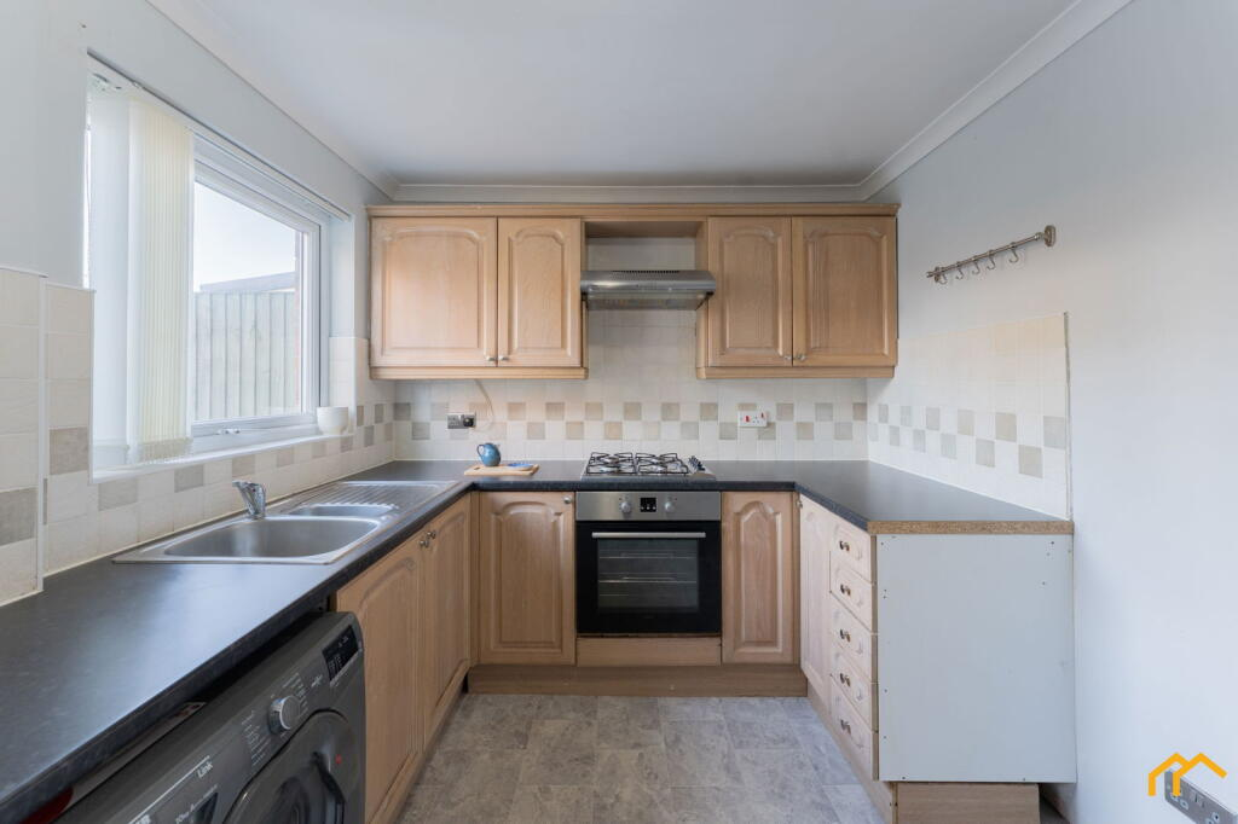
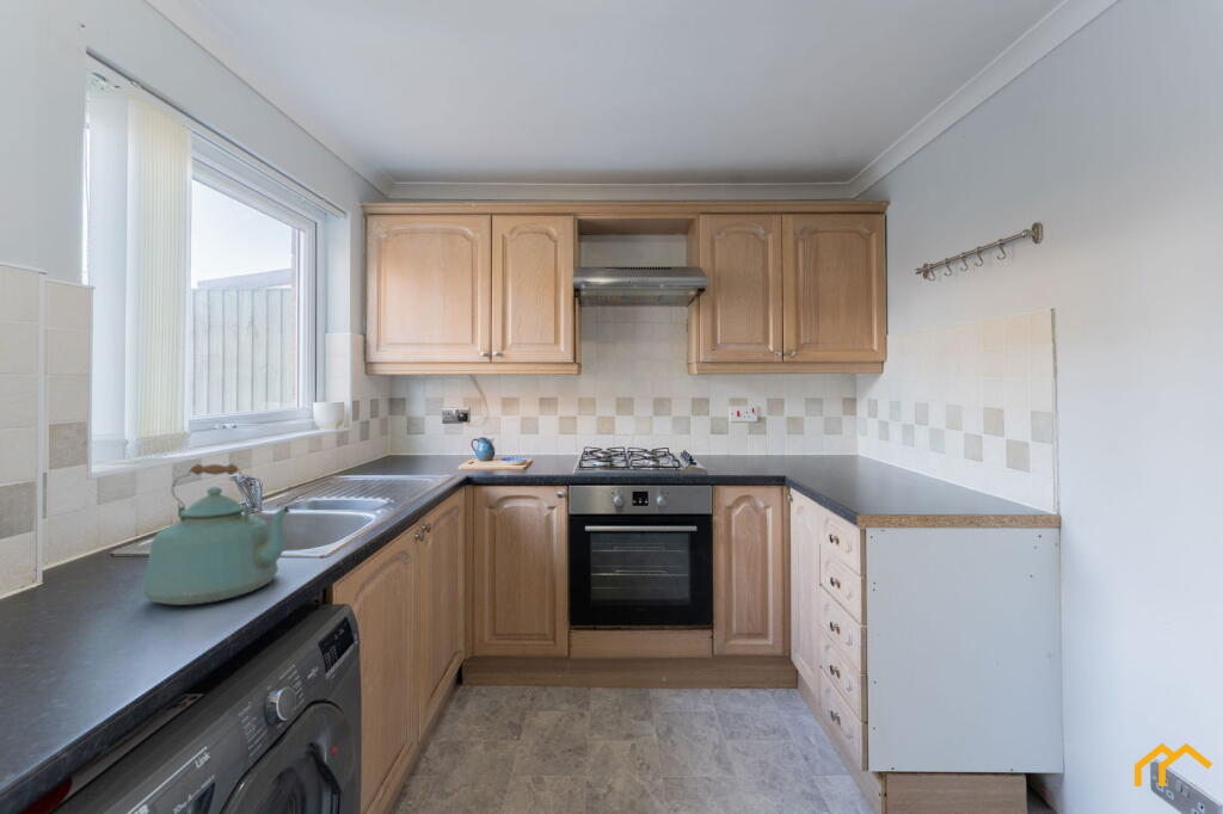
+ kettle [141,463,291,606]
